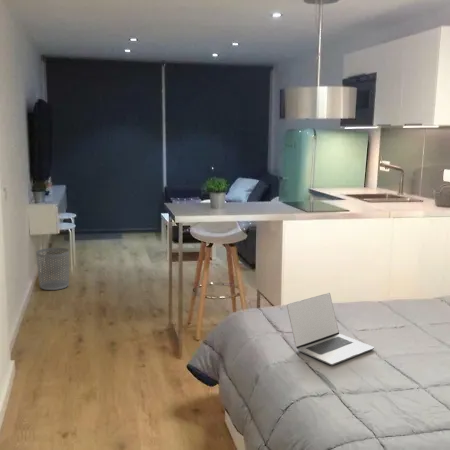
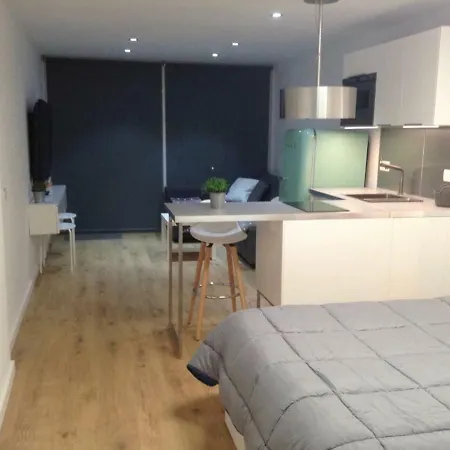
- waste bin [35,247,70,291]
- laptop [286,292,375,367]
